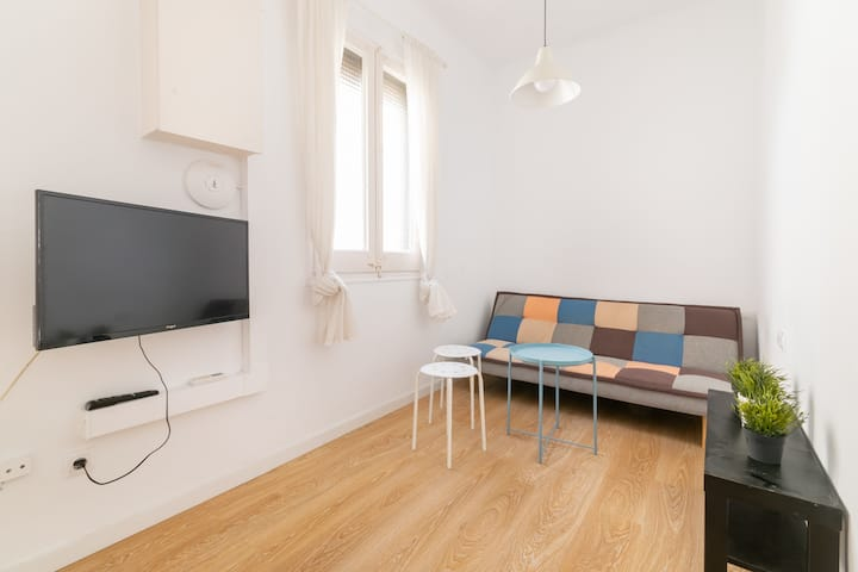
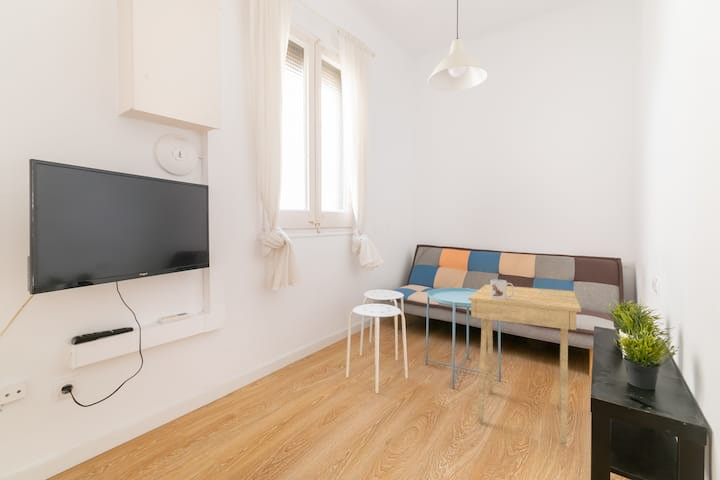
+ side table [467,283,582,445]
+ mug [490,279,515,300]
